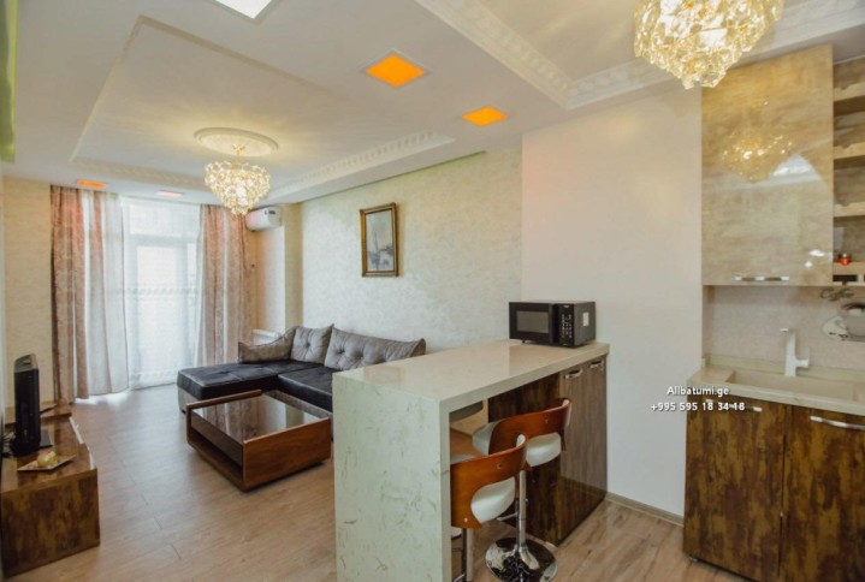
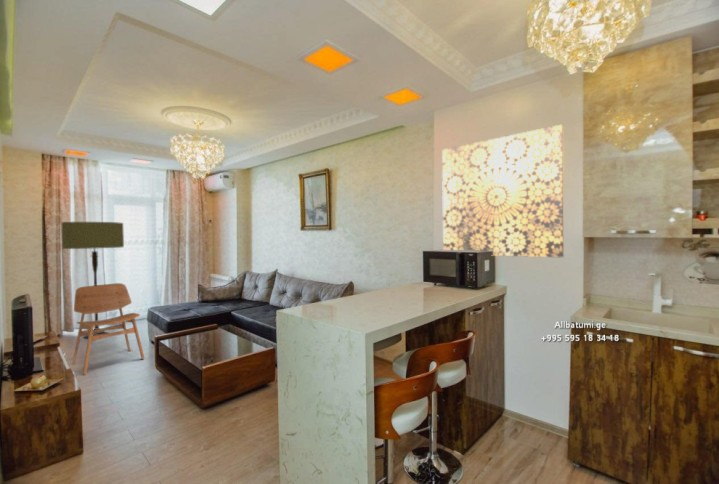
+ wall art [441,124,565,258]
+ floor lamp [61,221,125,339]
+ dining chair [71,282,145,376]
